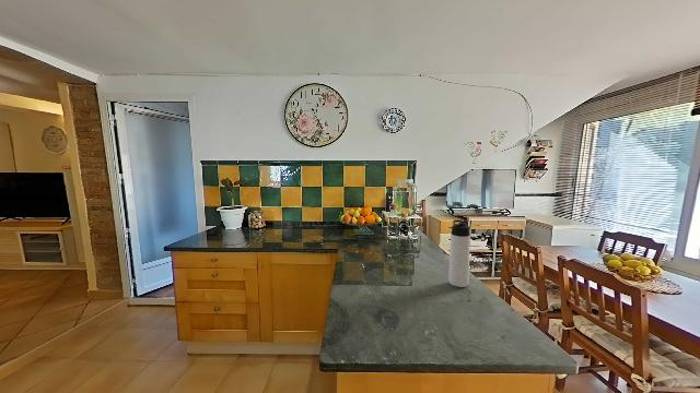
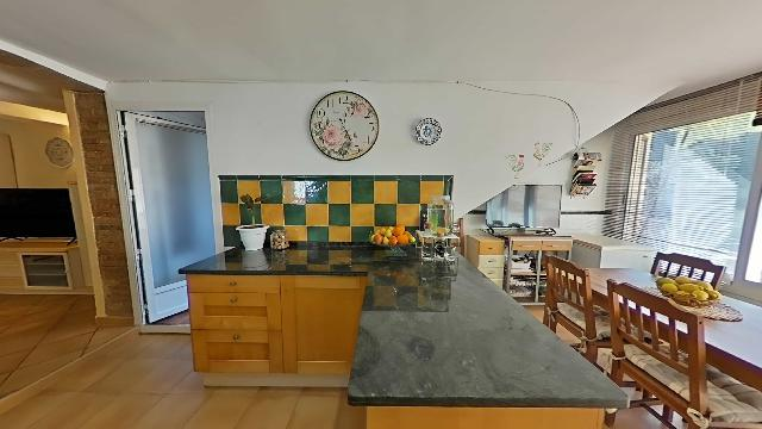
- thermos bottle [447,219,471,288]
